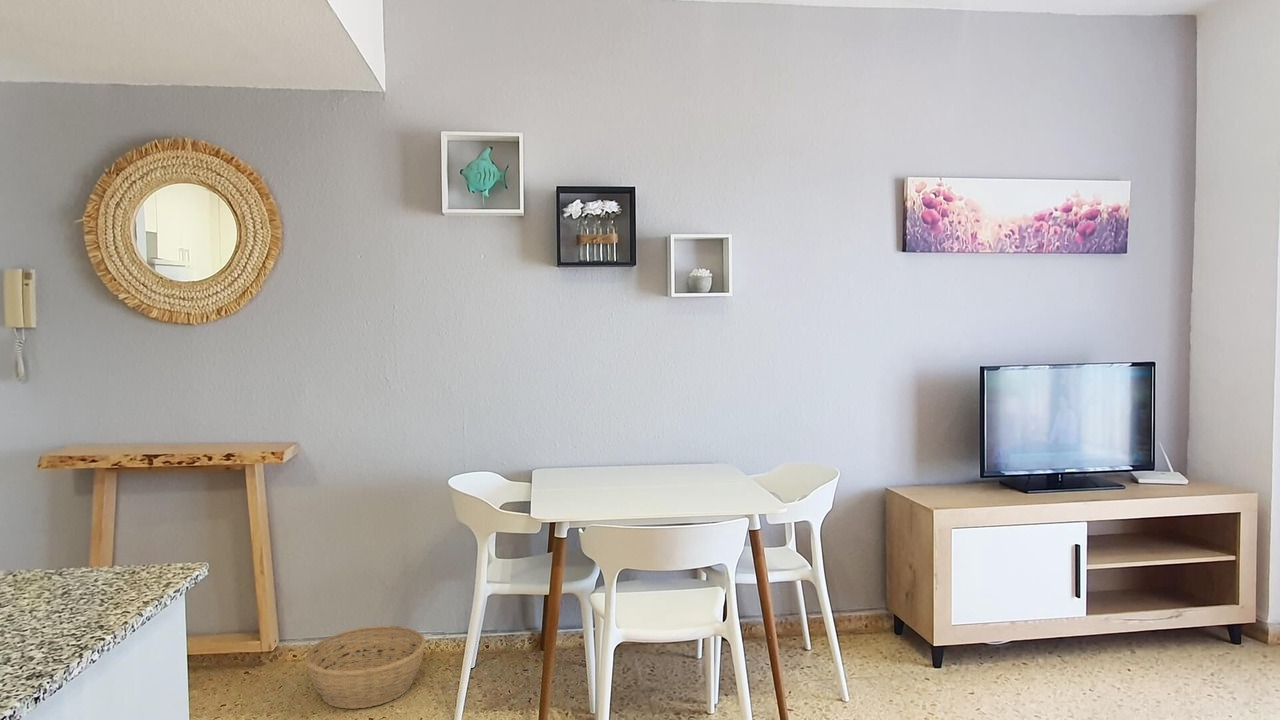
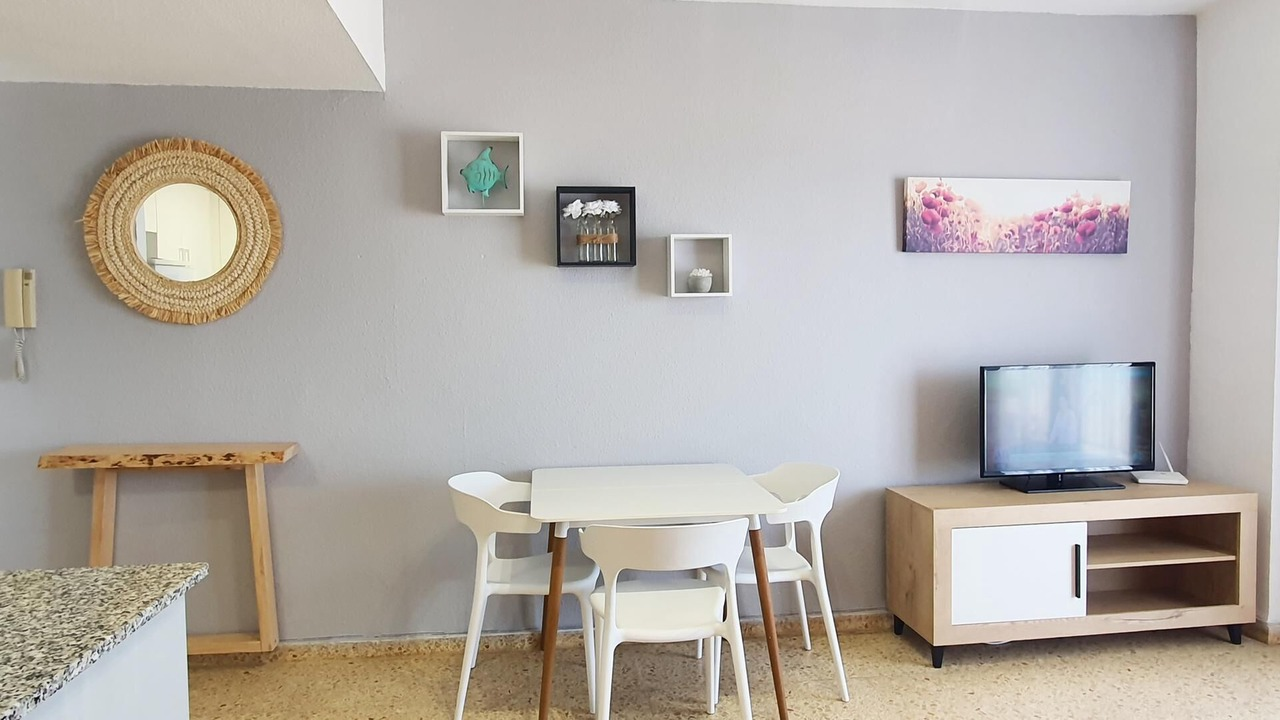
- basket [304,625,427,710]
